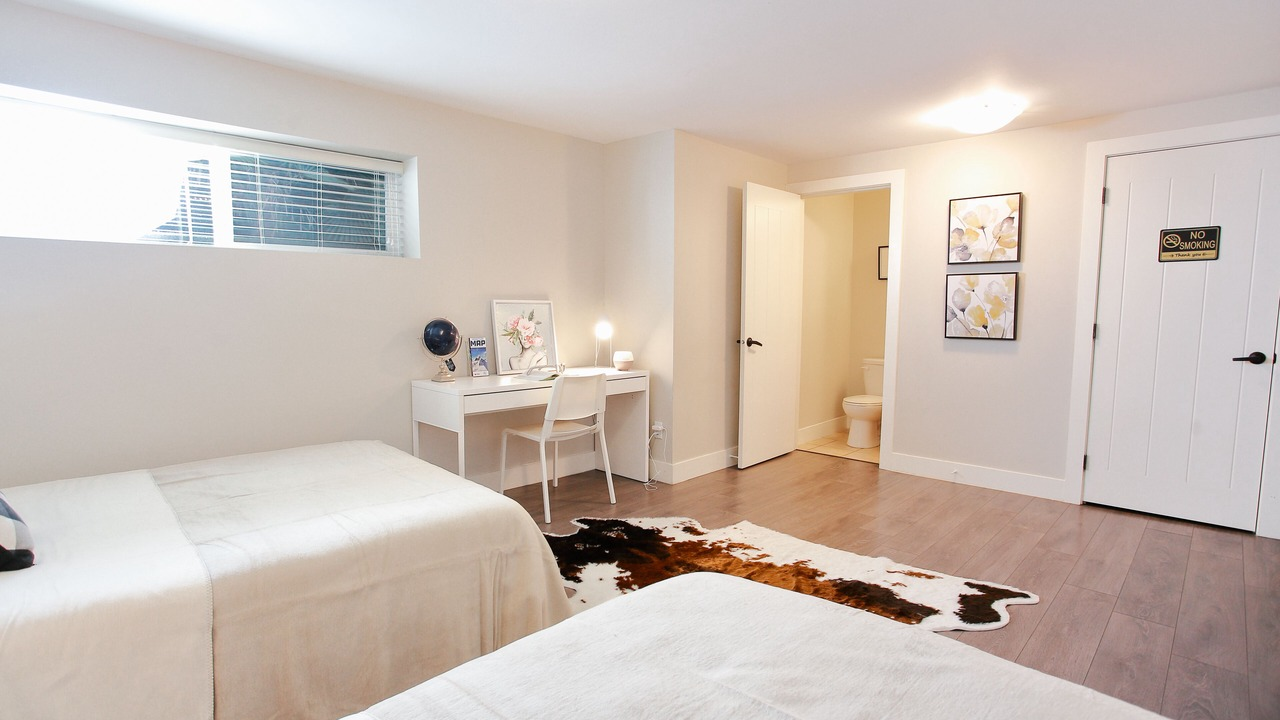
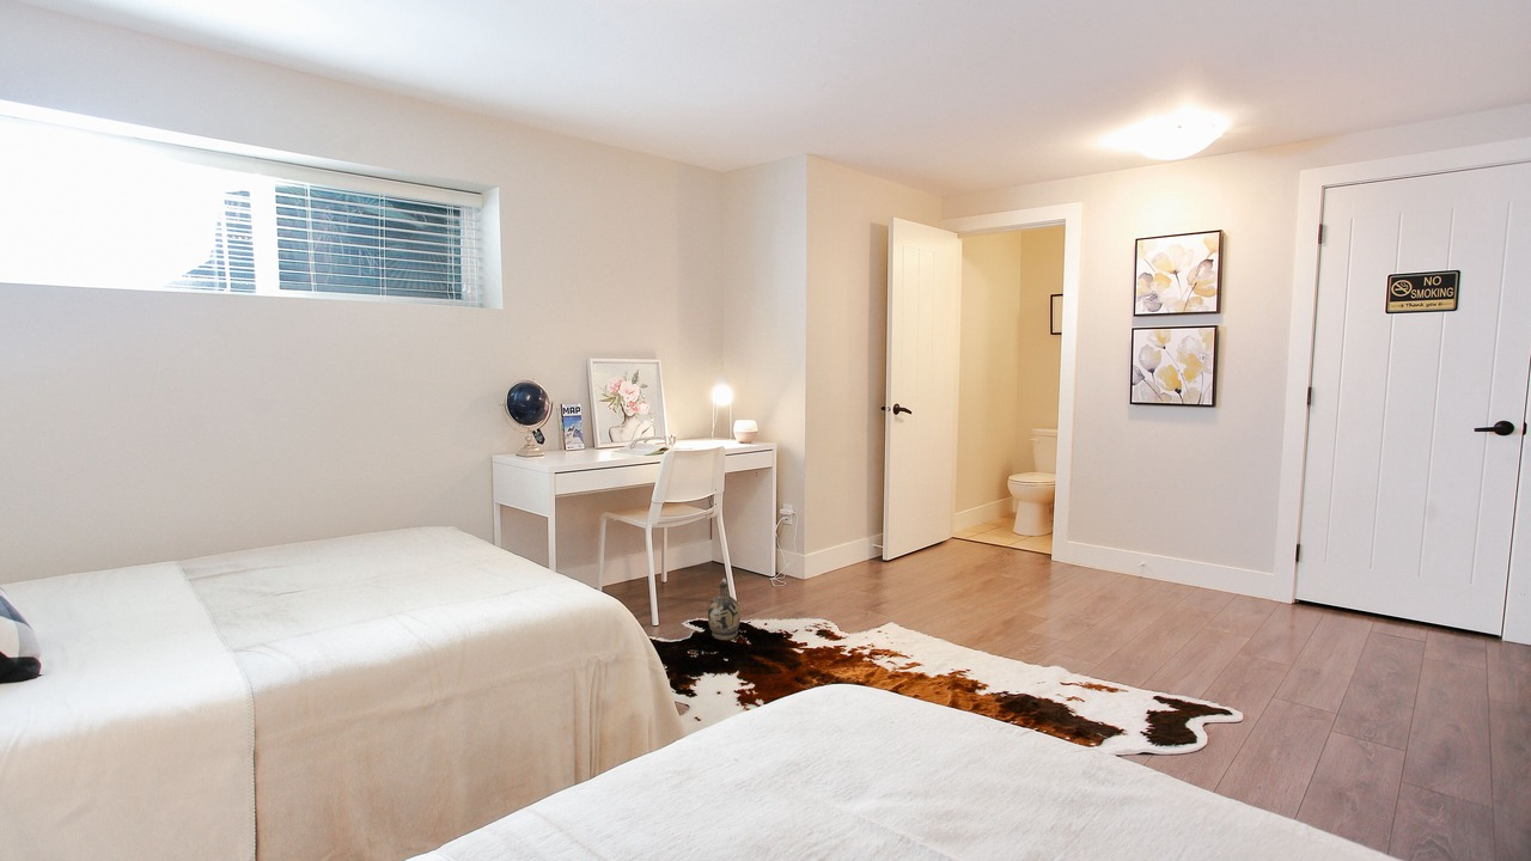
+ ceramic jug [707,575,742,641]
